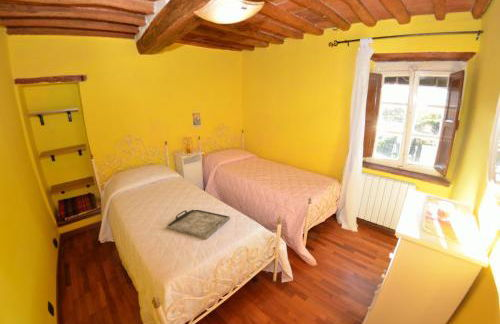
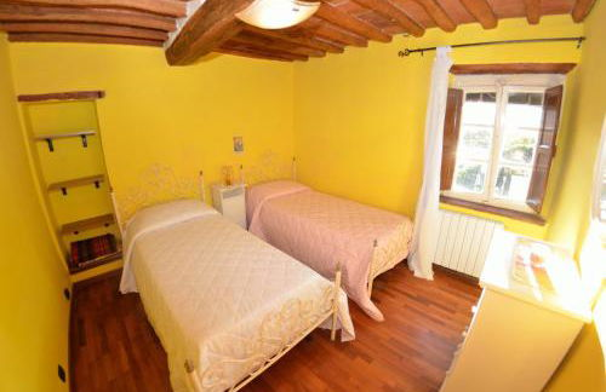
- serving tray [166,209,231,240]
